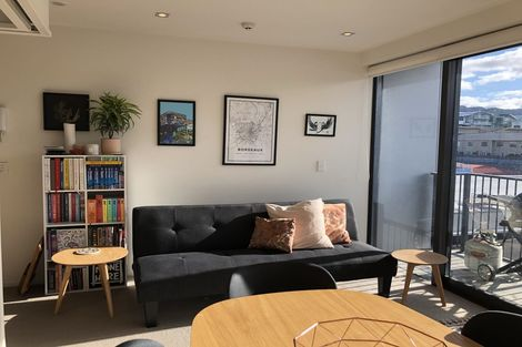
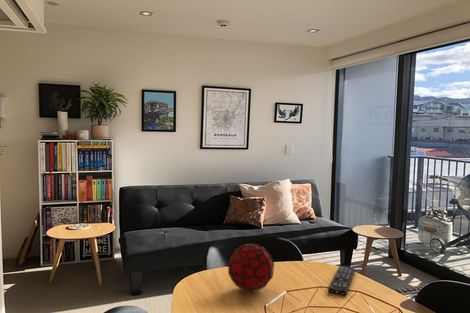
+ decorative orb [227,242,275,292]
+ remote control [327,265,356,296]
